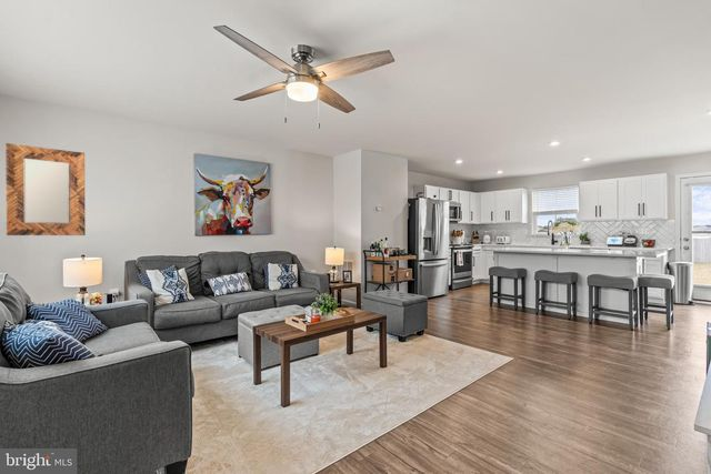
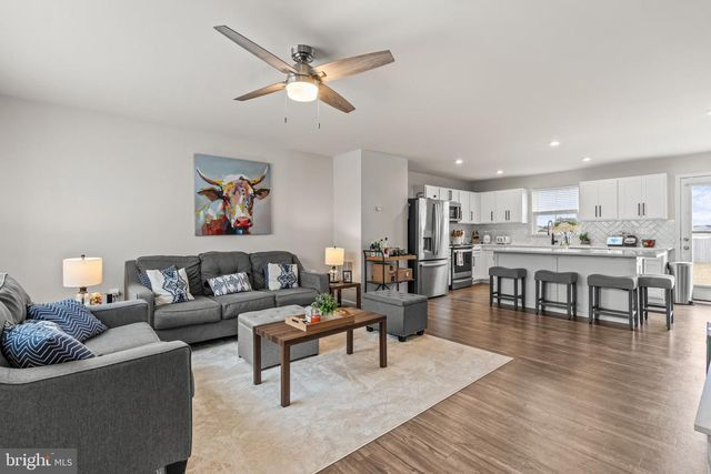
- home mirror [4,142,87,236]
